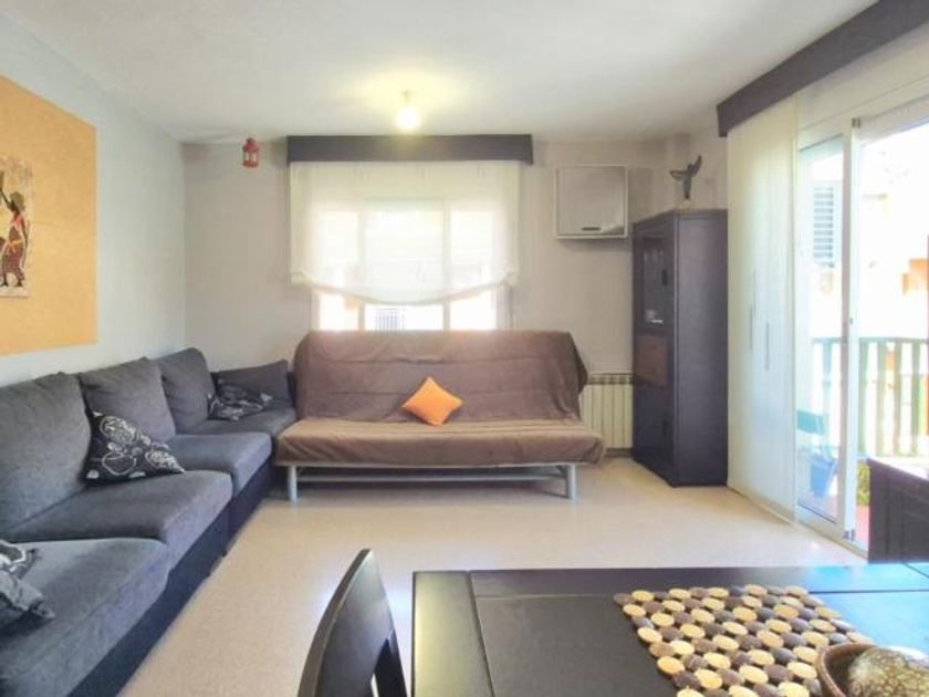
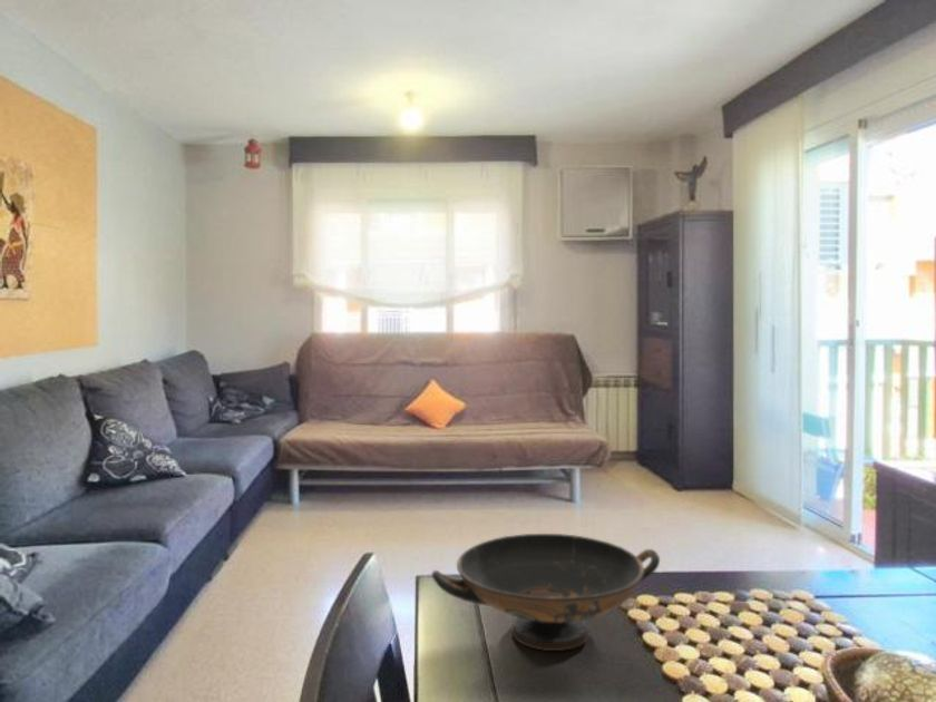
+ decorative bowl [430,533,661,652]
